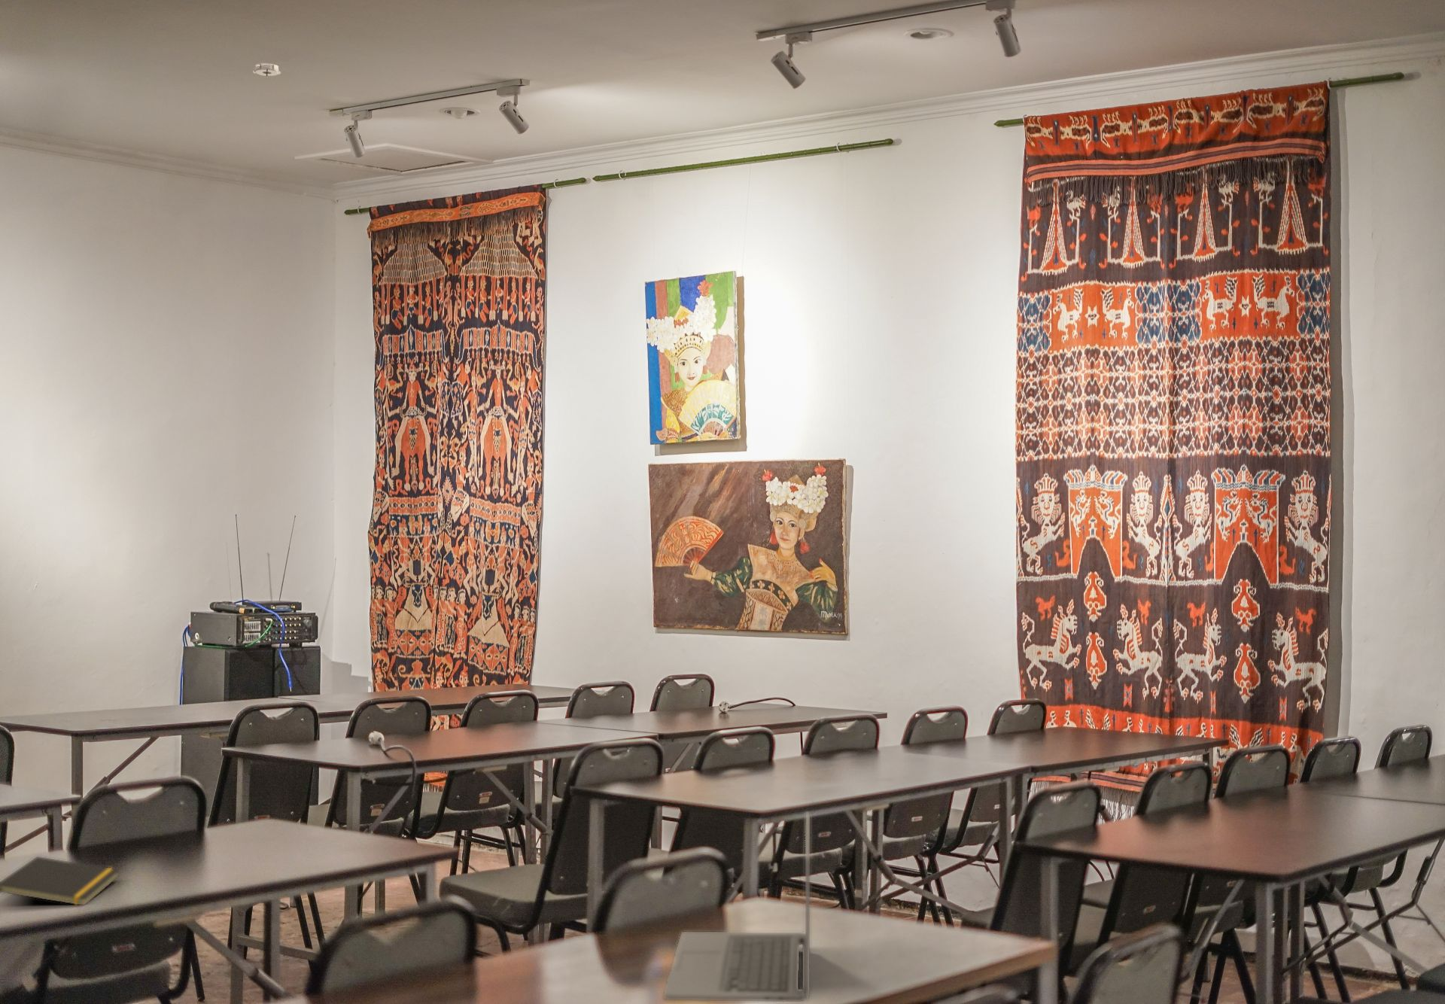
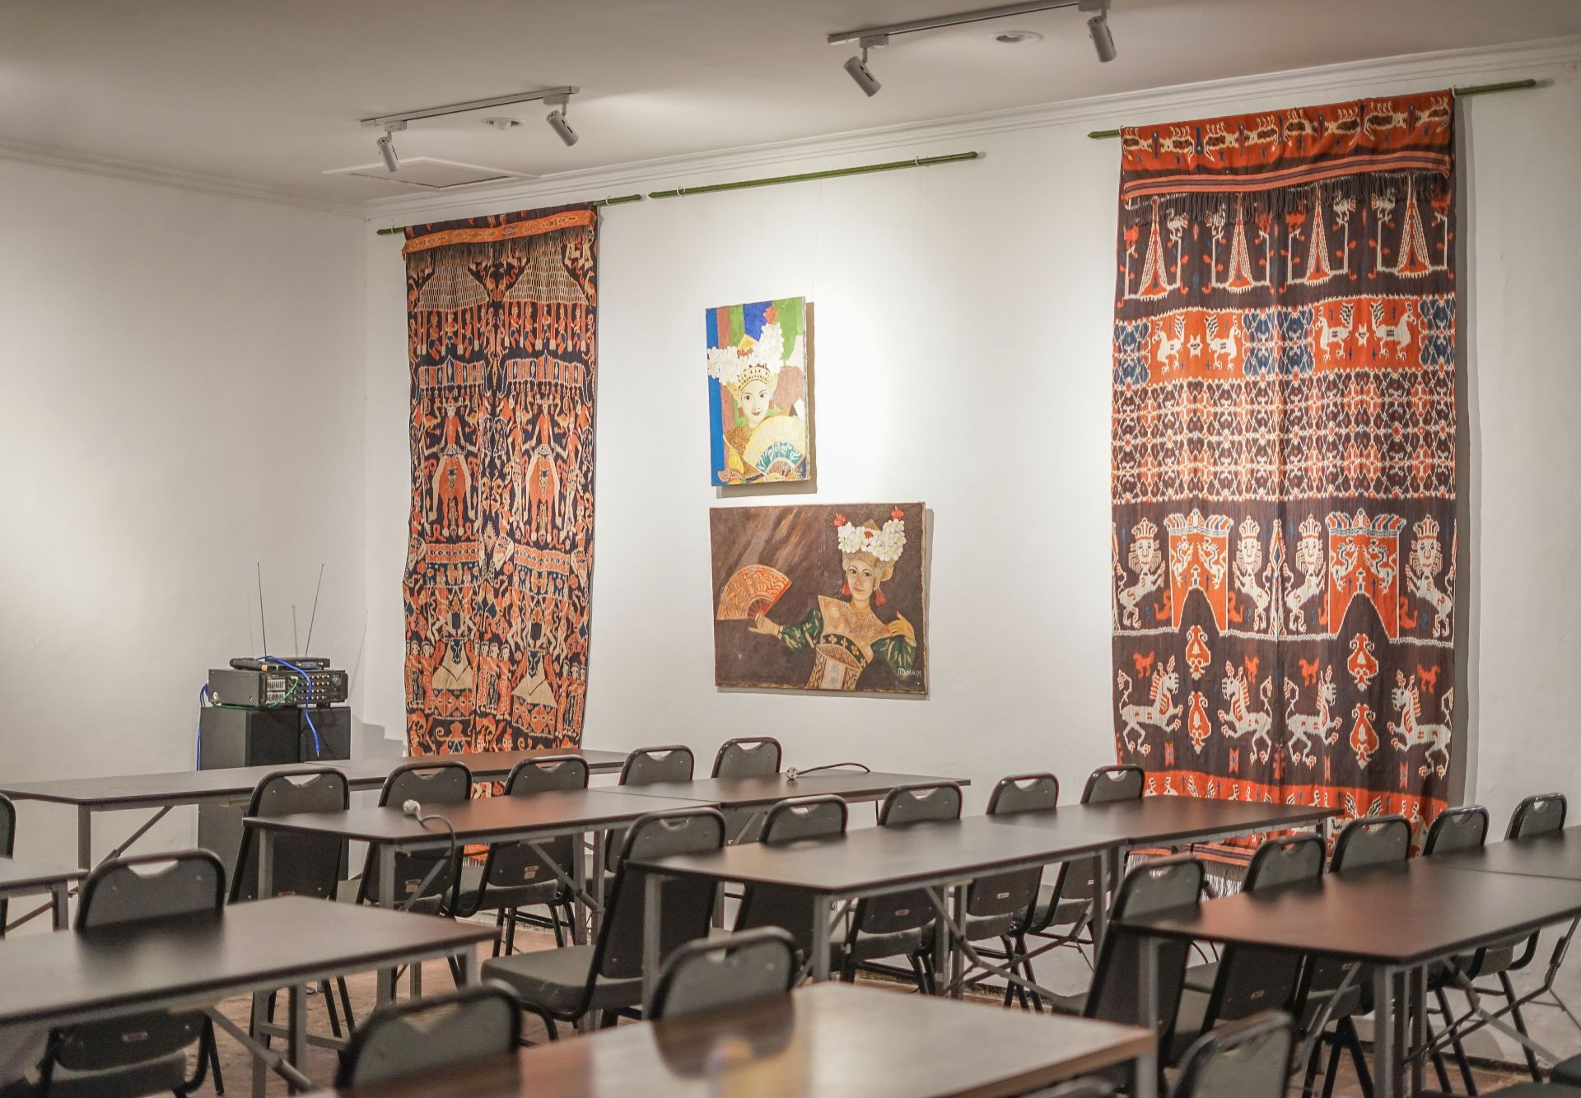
- notepad [0,856,121,906]
- smoke detector [253,63,281,77]
- laptop [663,812,810,1003]
